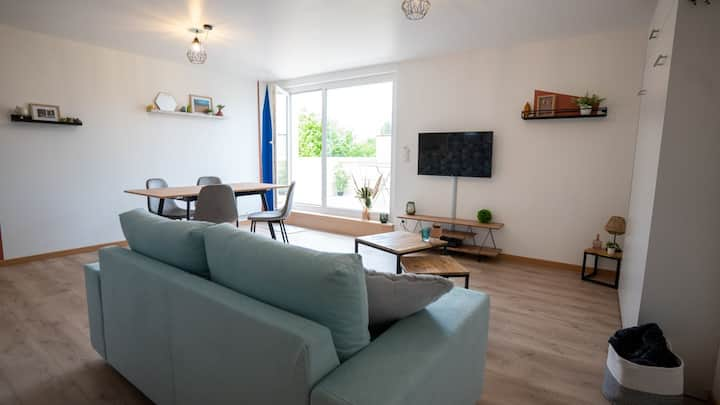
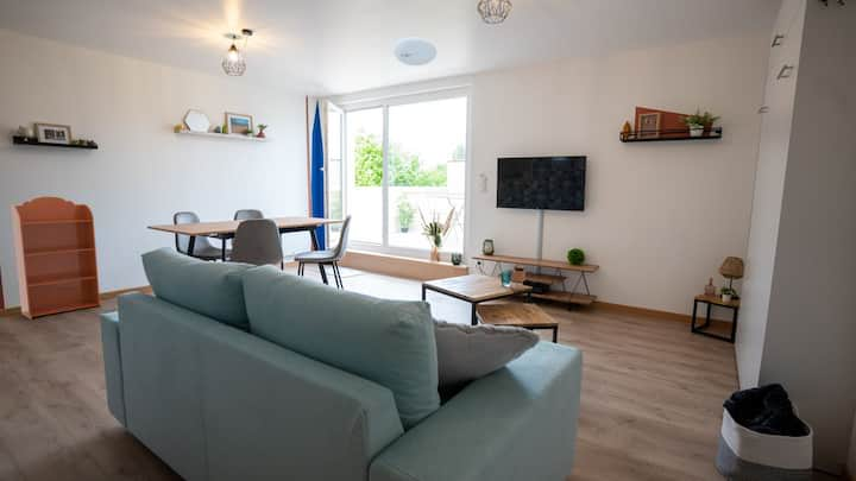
+ ceiling light [392,36,438,67]
+ bookcase [10,196,102,321]
